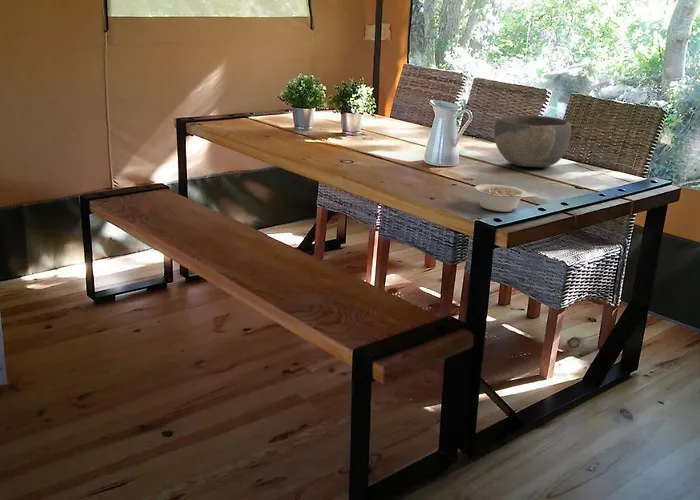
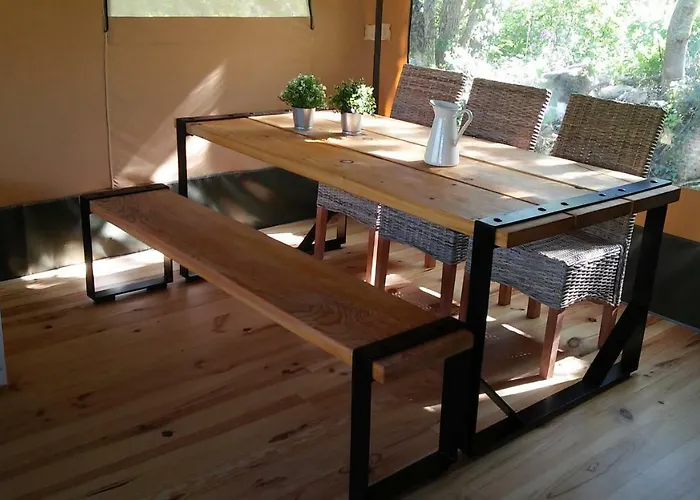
- legume [473,183,527,213]
- bowl [493,114,572,168]
